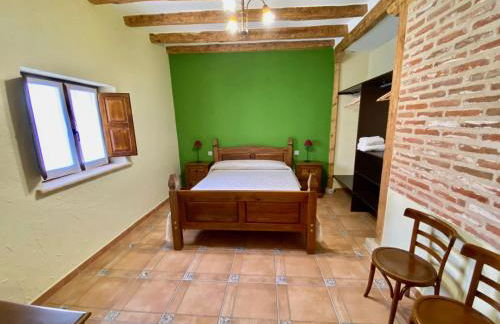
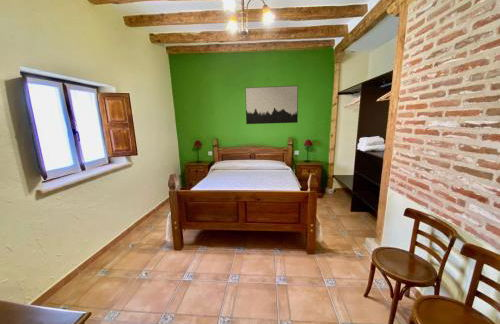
+ wall art [244,85,299,125]
